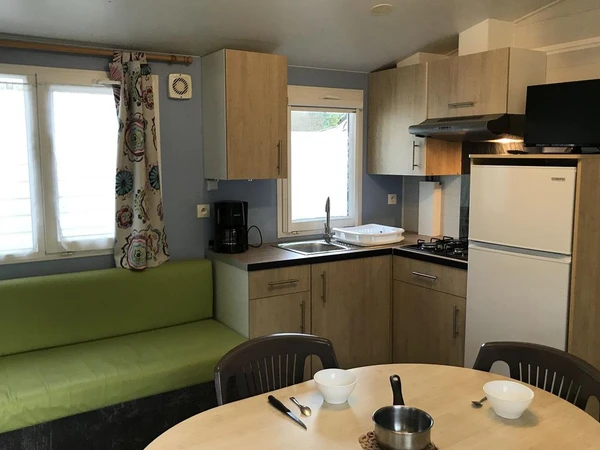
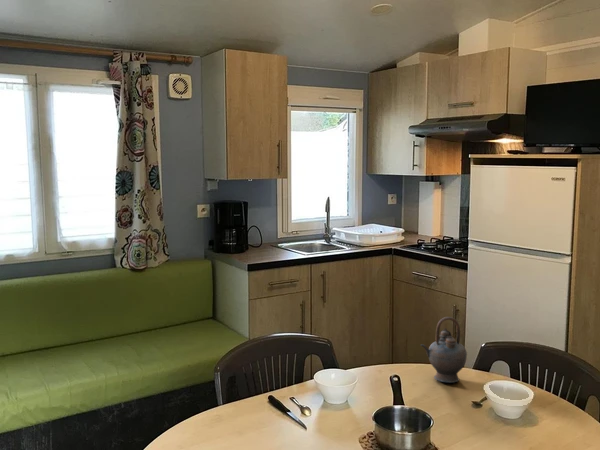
+ teapot [420,316,468,384]
